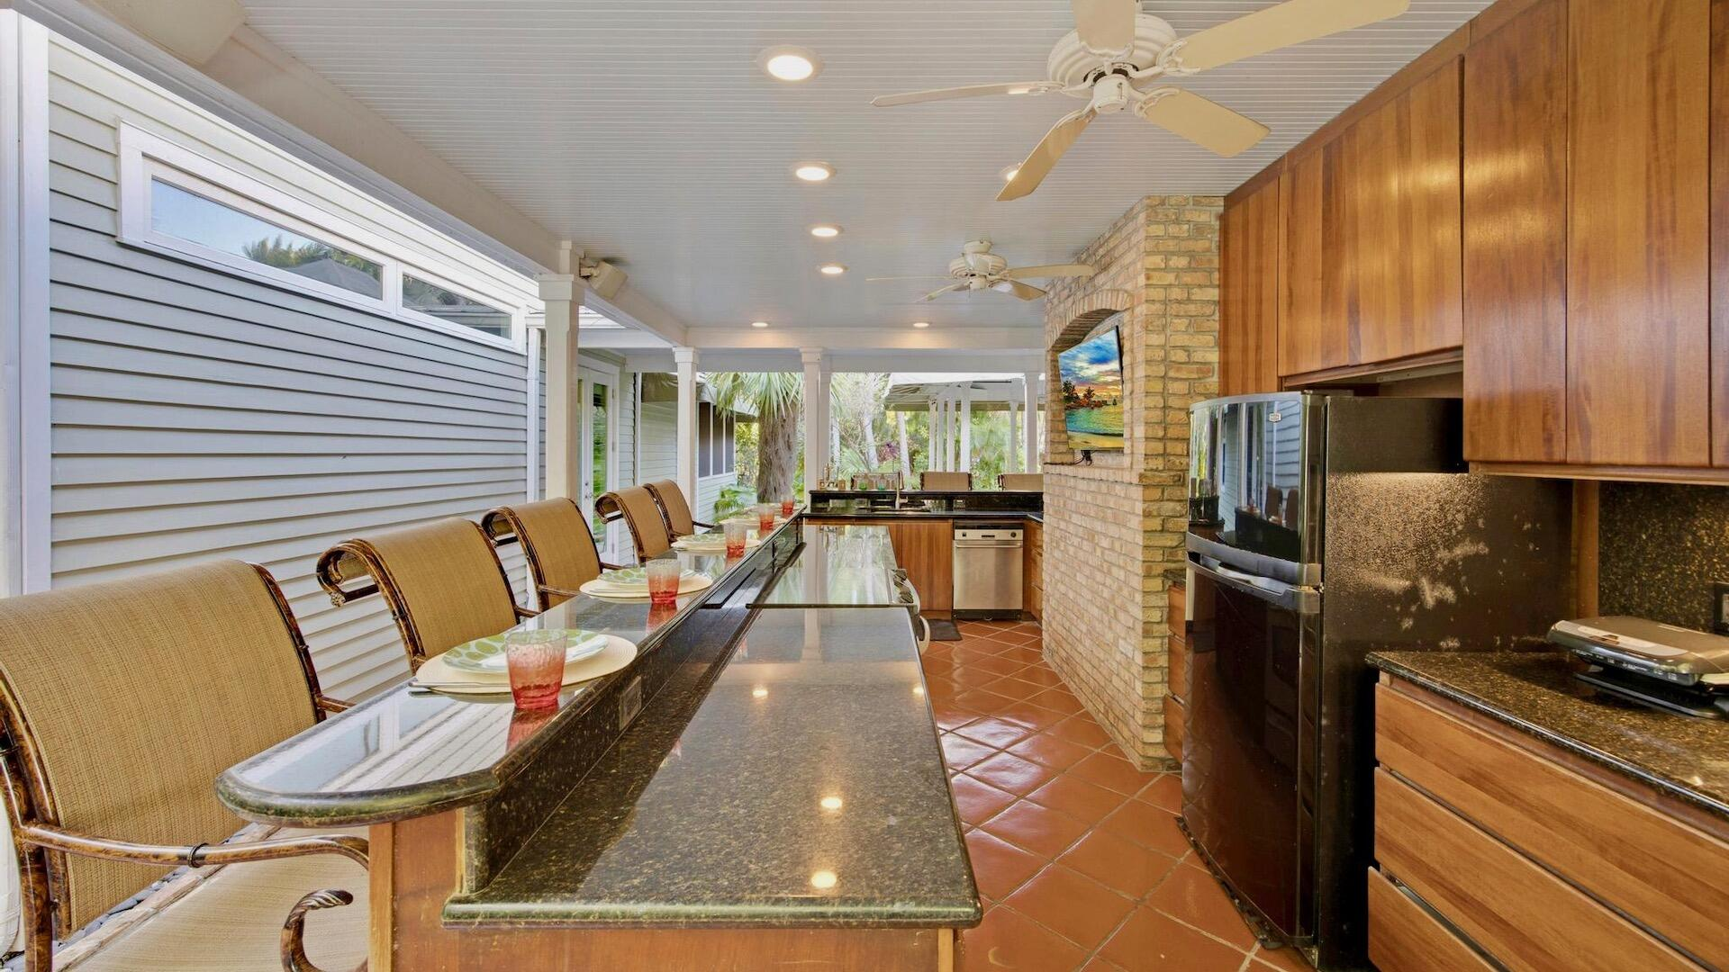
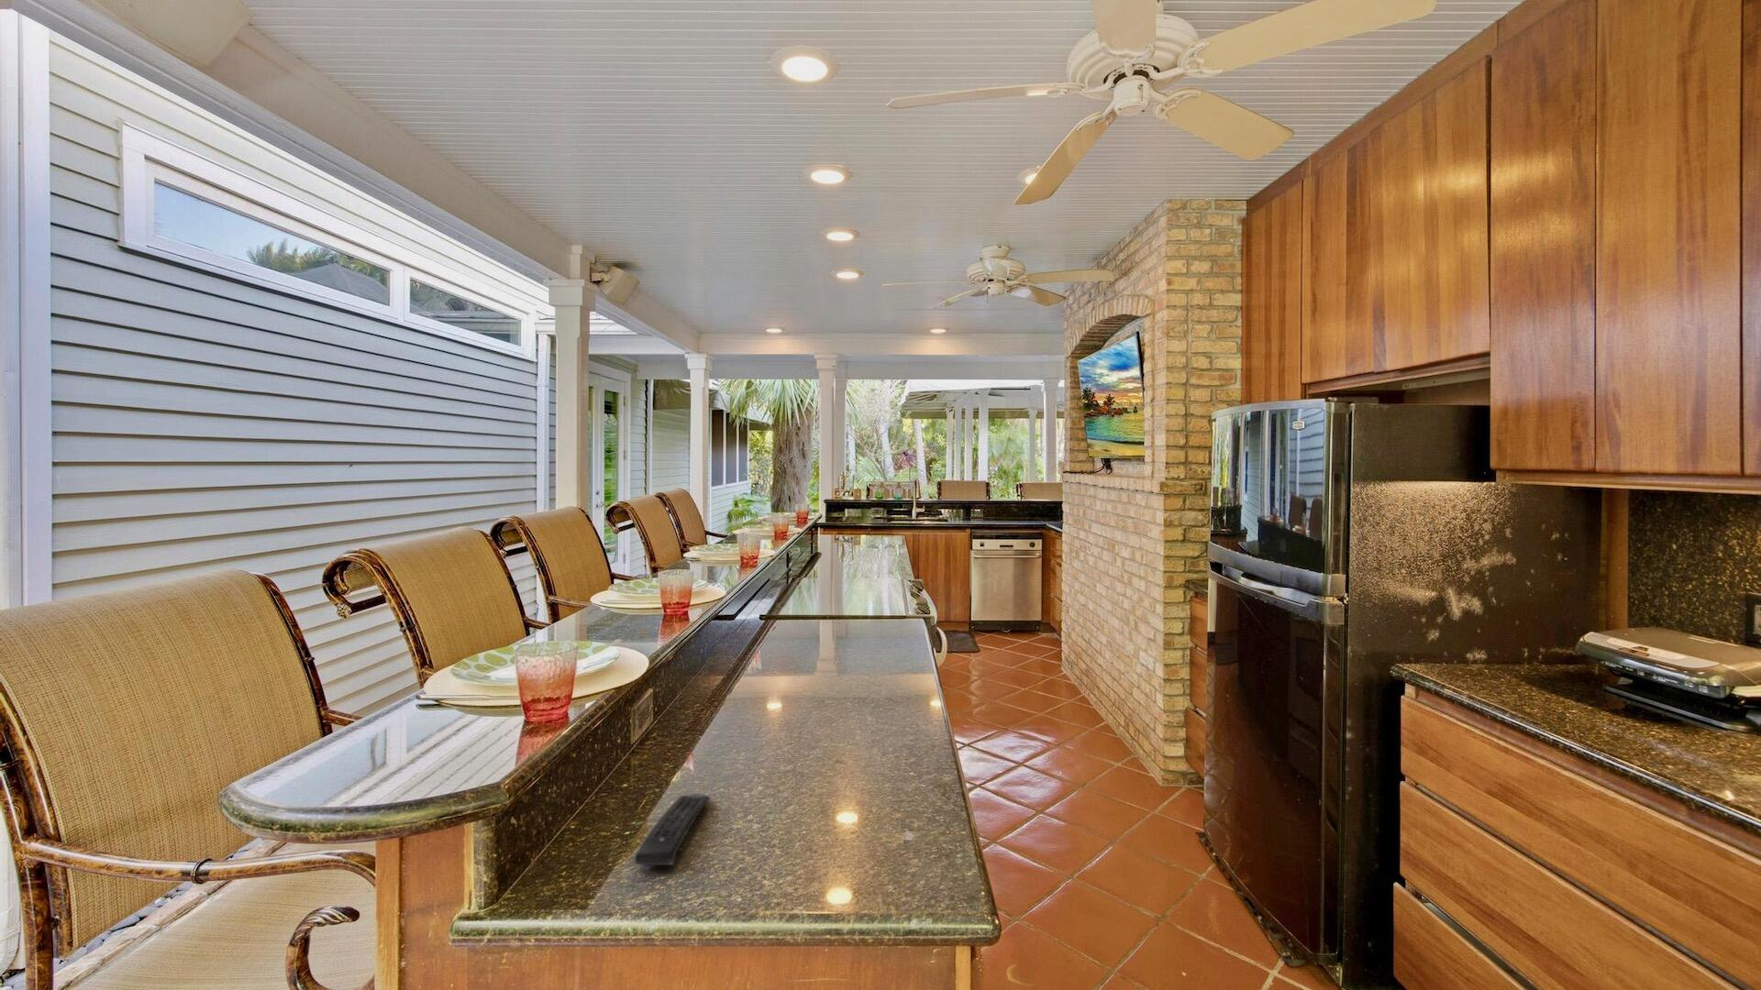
+ remote control [634,792,711,867]
